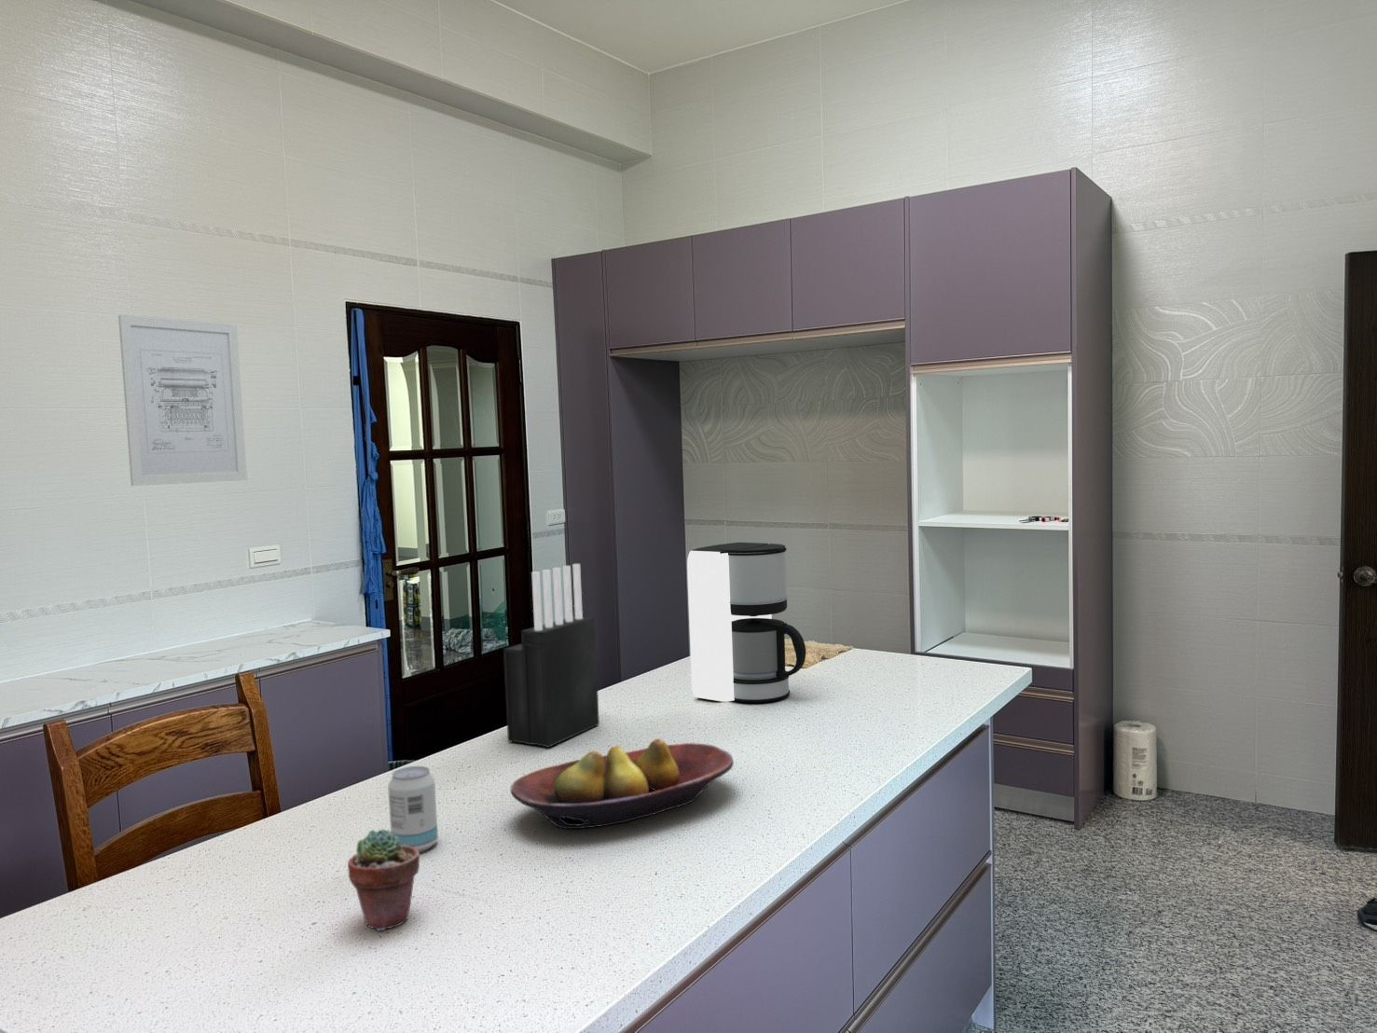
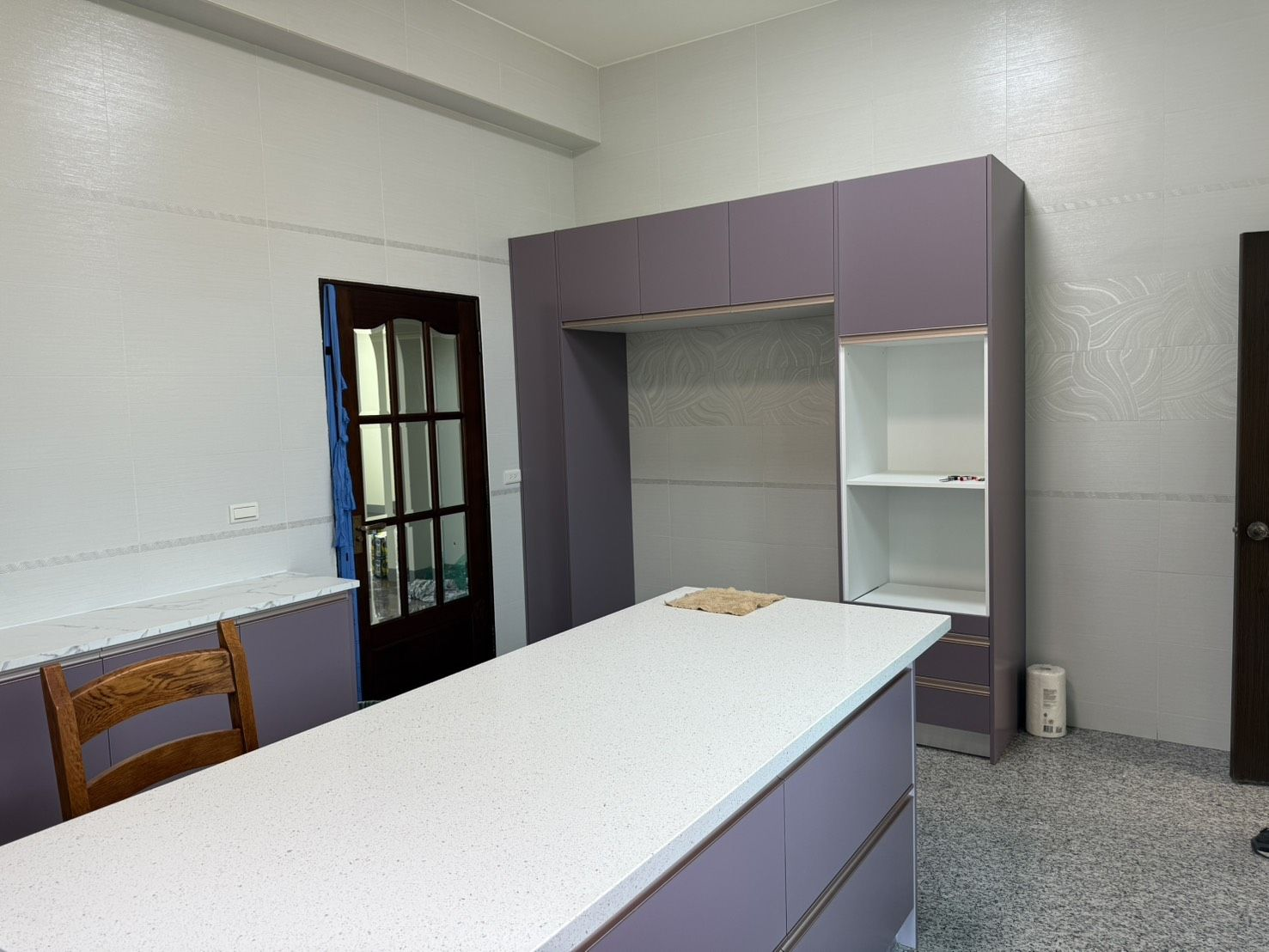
- beverage can [387,765,439,853]
- knife block [502,563,600,749]
- fruit bowl [510,738,735,830]
- potted succulent [347,828,420,932]
- wall art [117,315,248,487]
- coffee maker [686,541,806,704]
